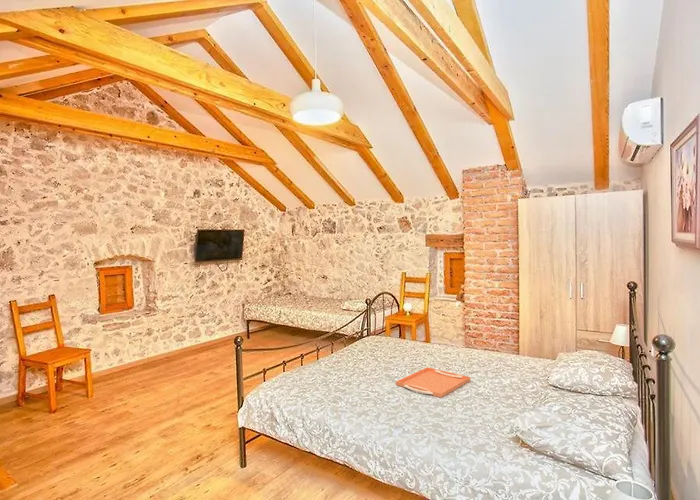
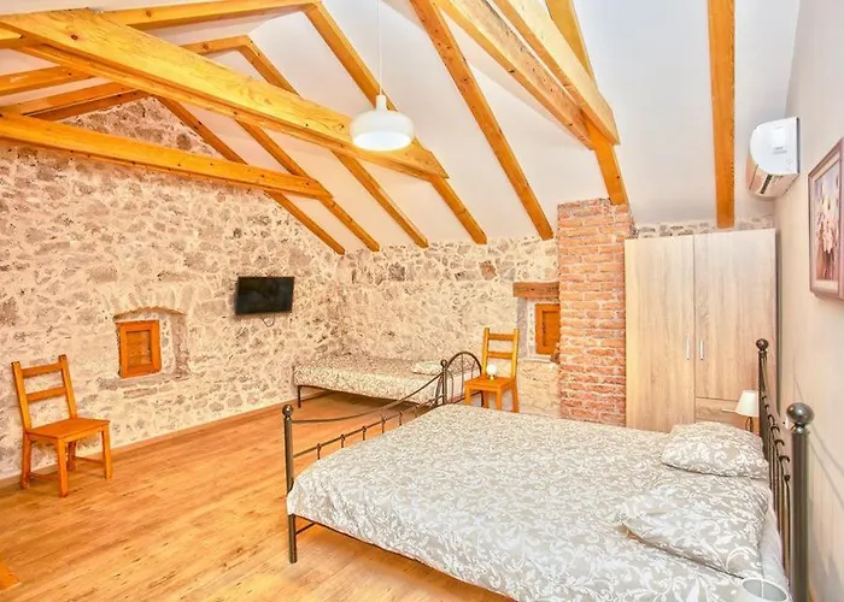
- serving tray [395,366,471,398]
